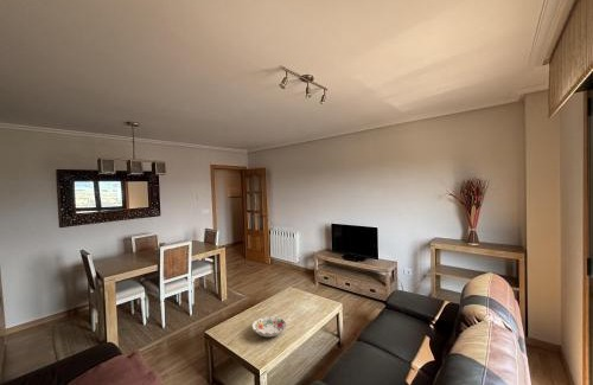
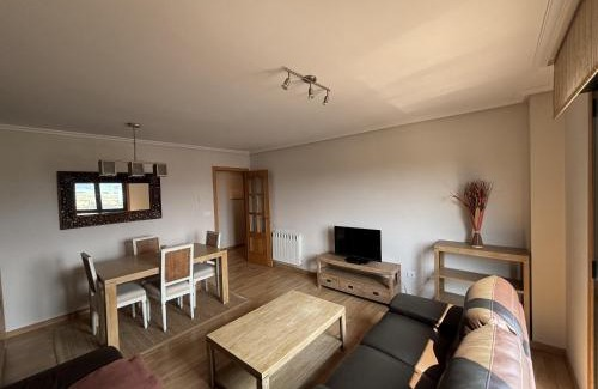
- decorative bowl [250,315,288,338]
